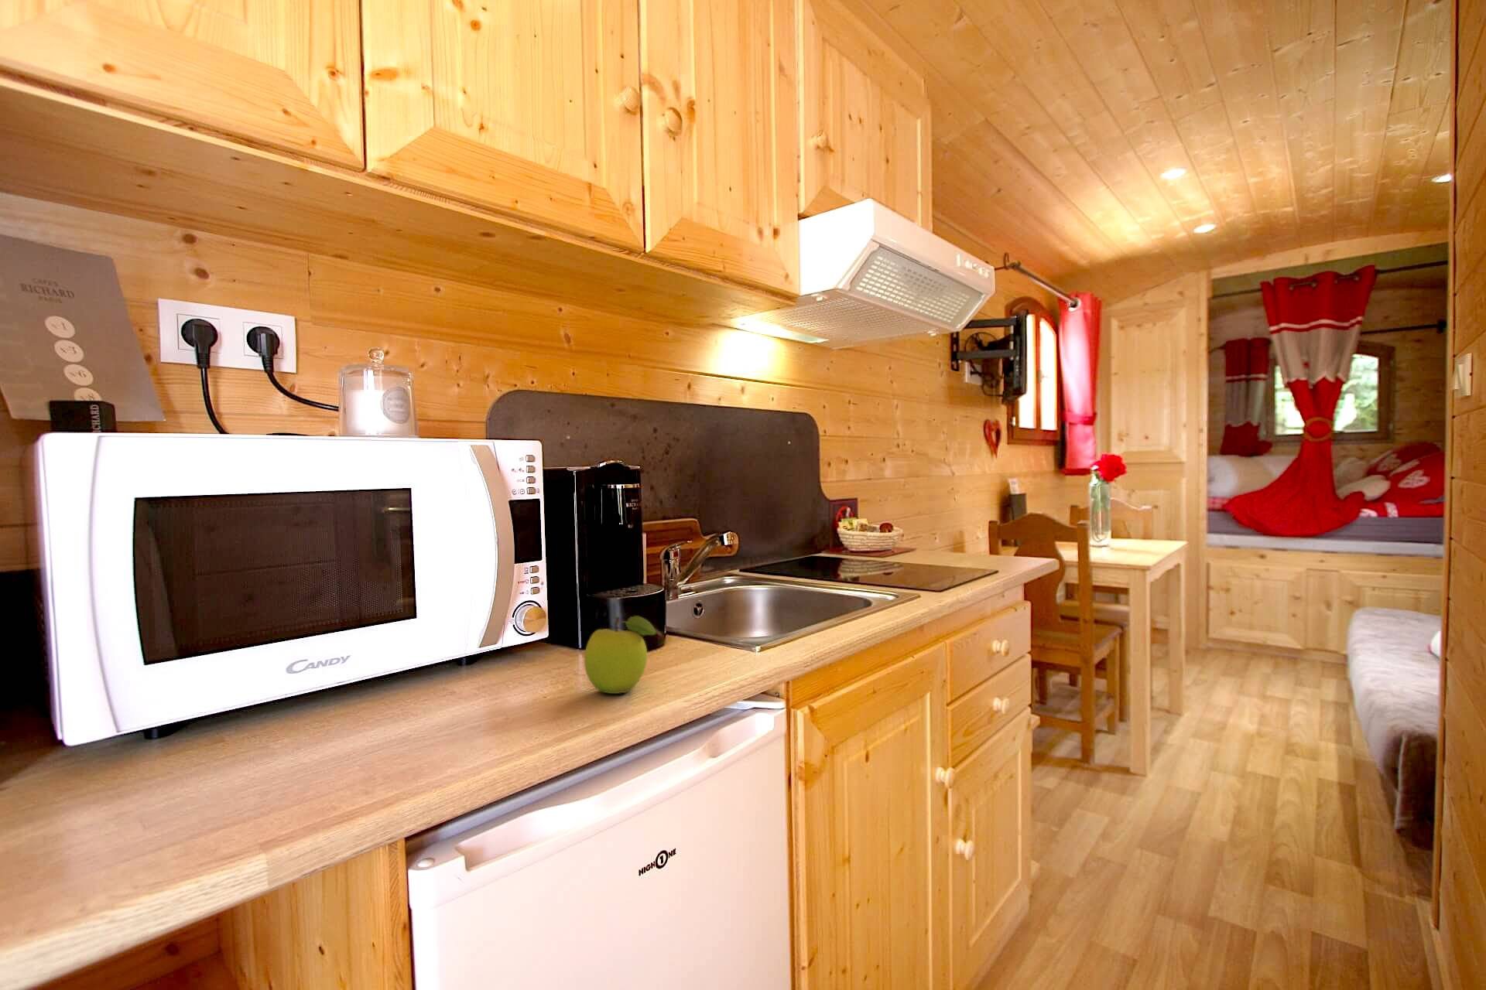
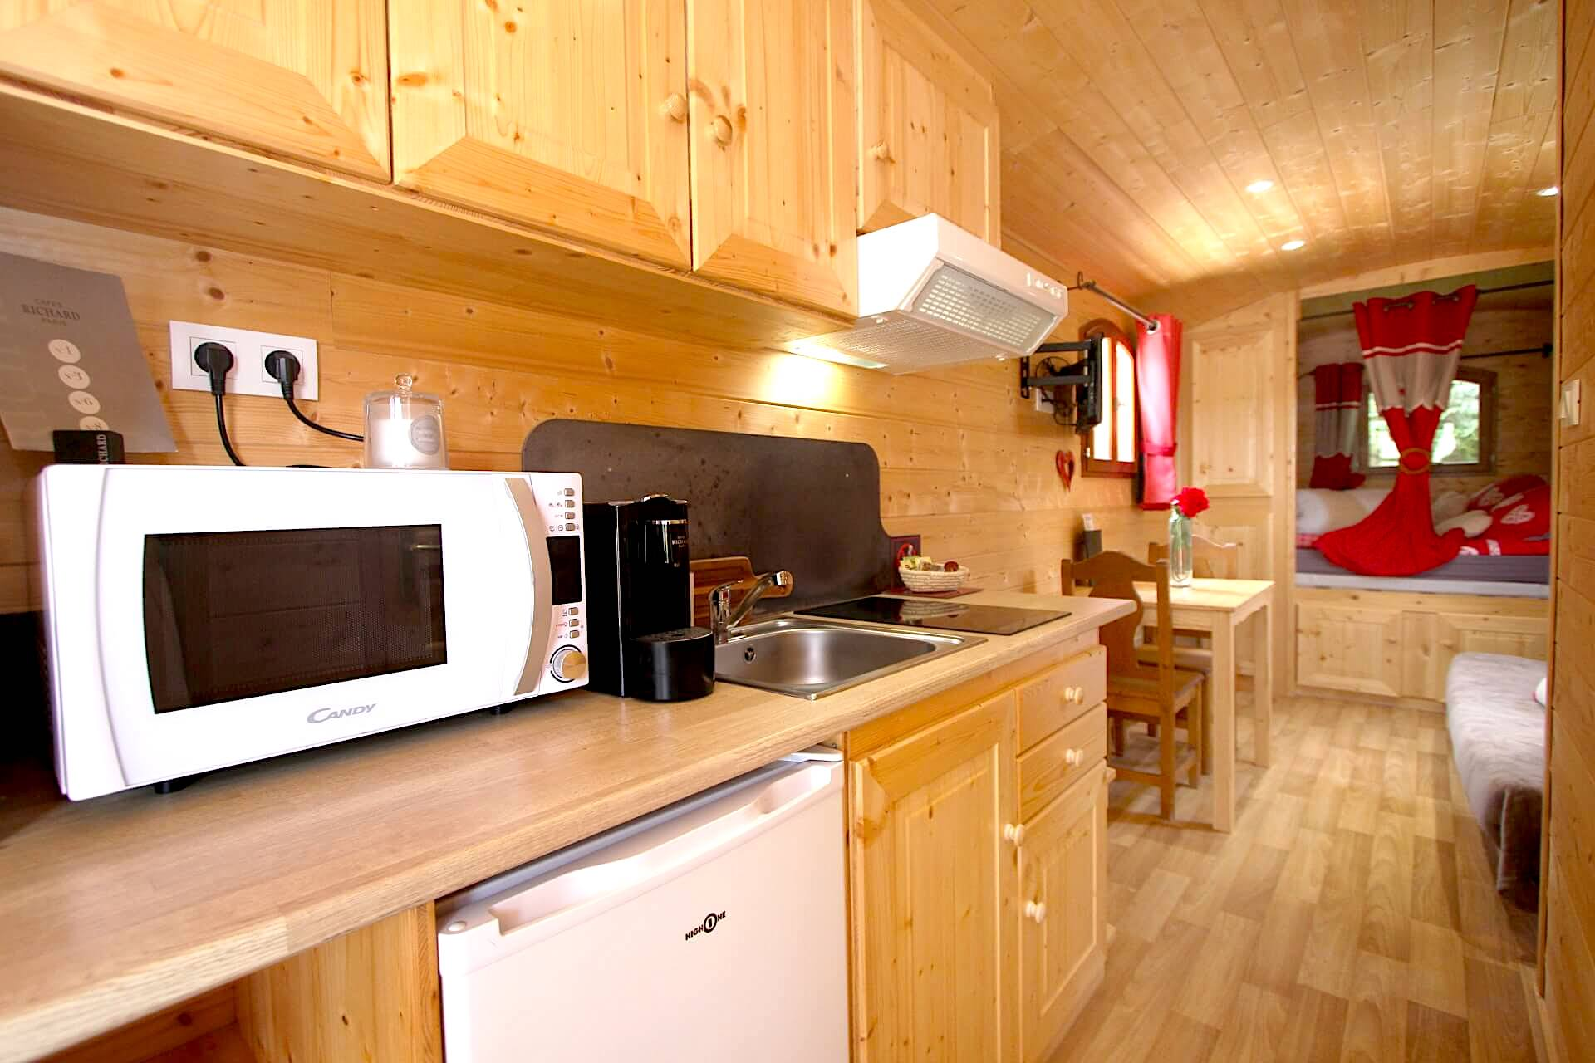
- fruit [584,614,657,695]
